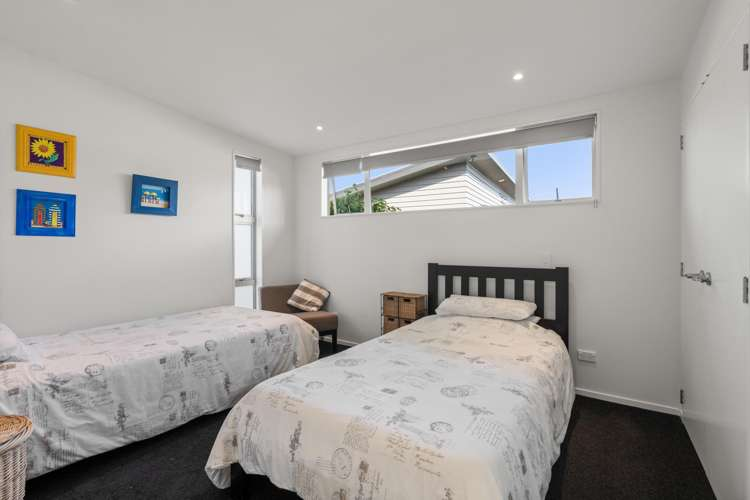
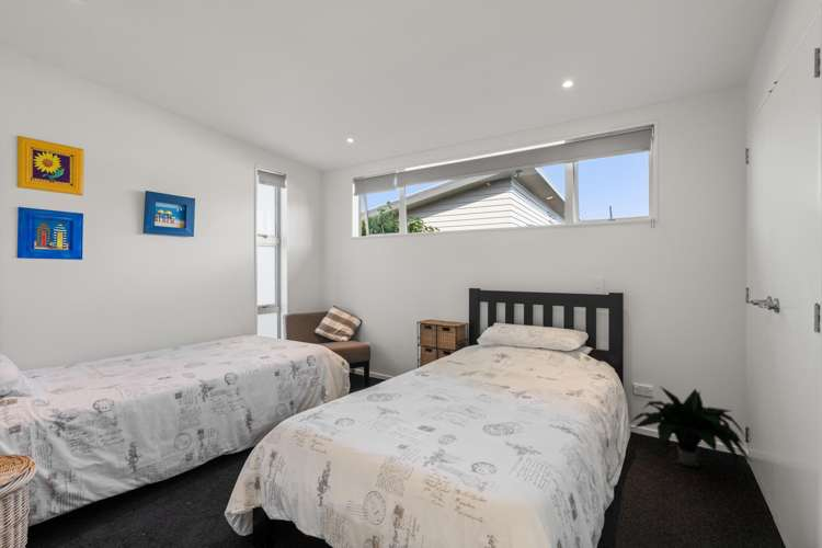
+ potted plant [631,386,752,468]
